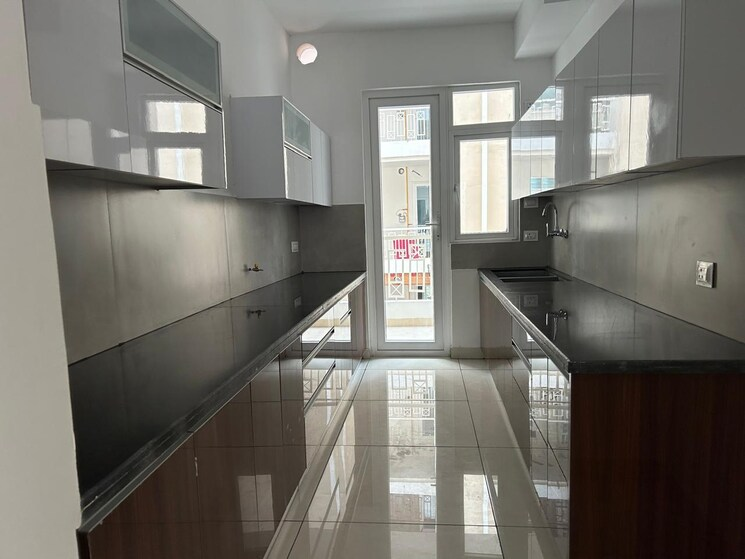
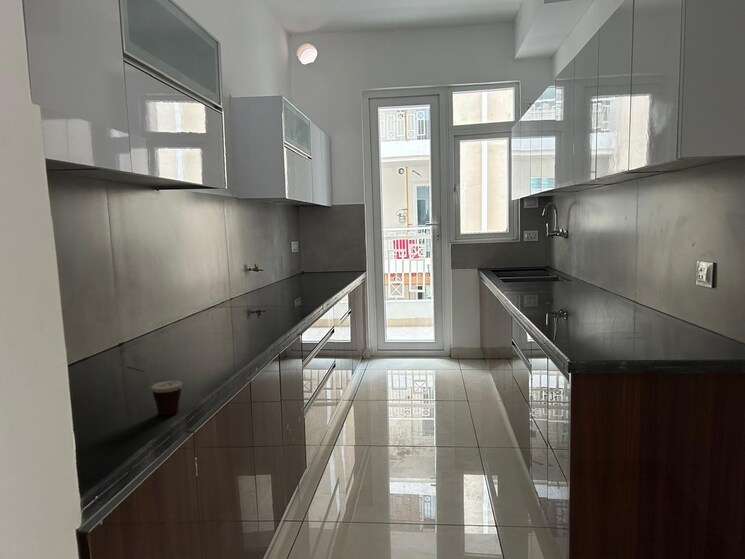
+ cup [125,365,183,416]
